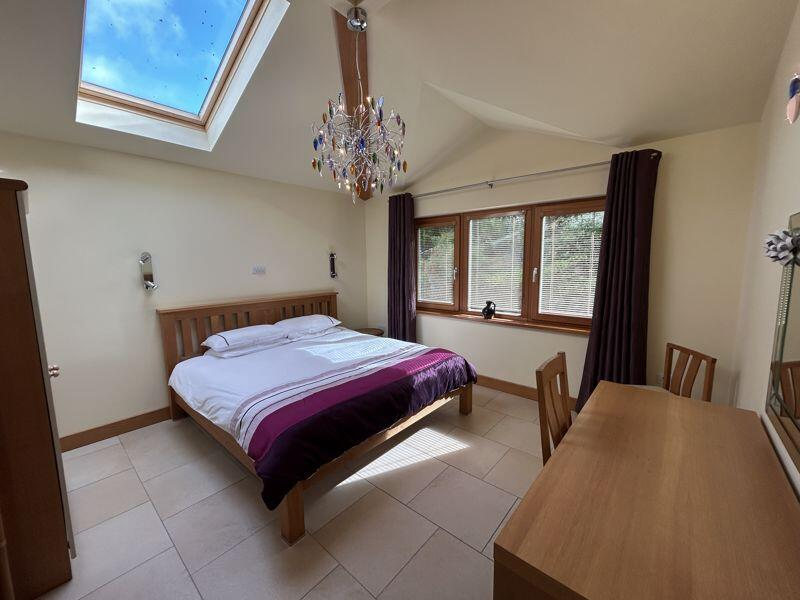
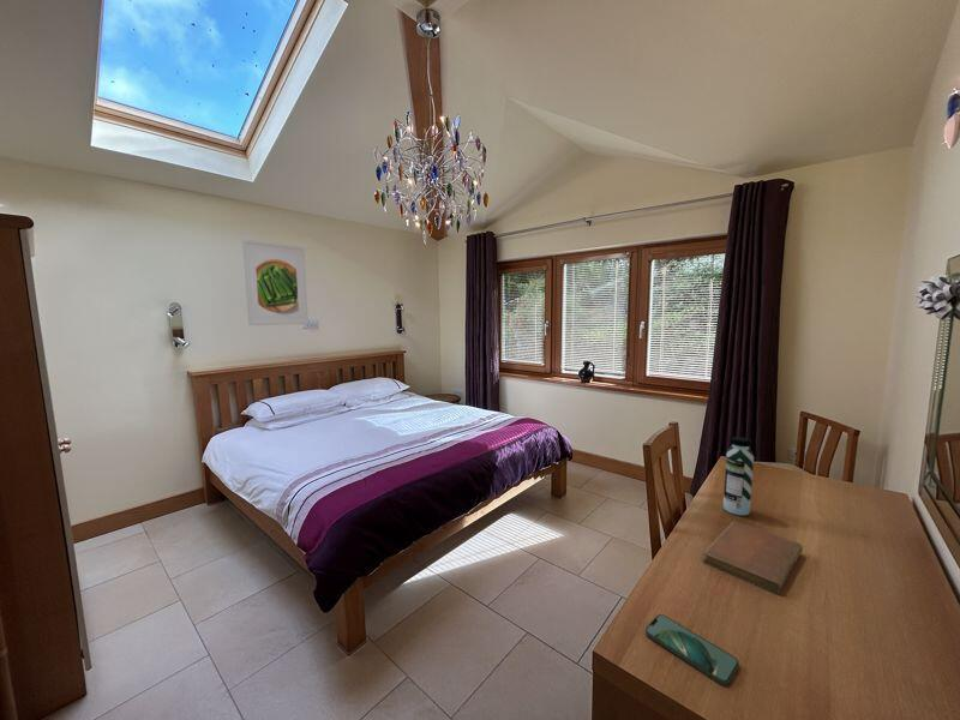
+ smartphone [644,613,740,686]
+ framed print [241,238,310,326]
+ water bottle [722,436,755,516]
+ notebook [702,521,804,595]
